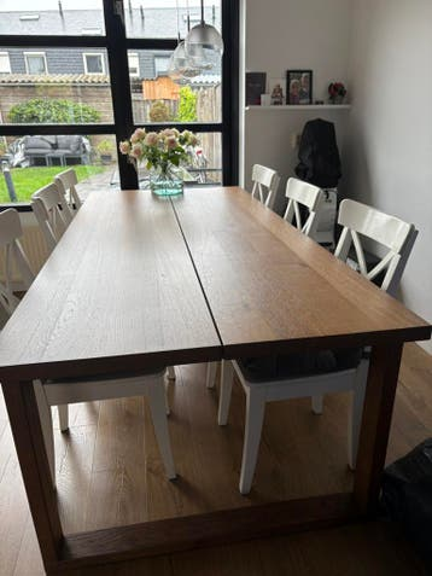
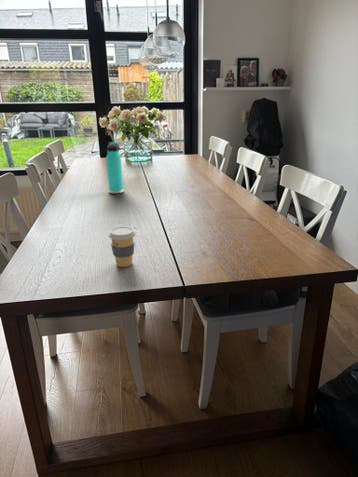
+ thermos bottle [105,141,125,194]
+ coffee cup [107,226,137,268]
